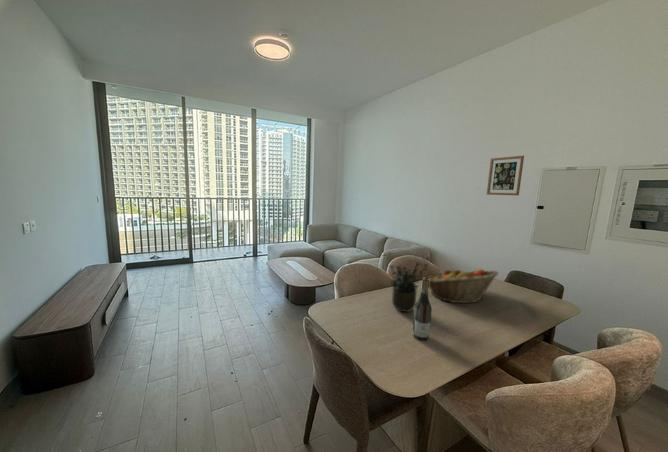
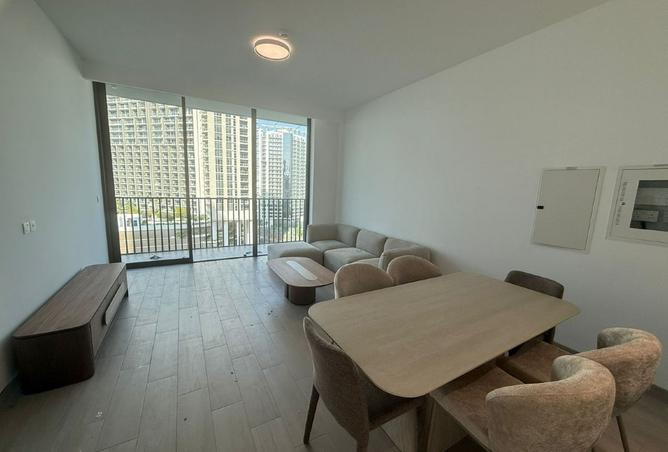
- wall art [486,155,525,197]
- potted plant [389,257,431,313]
- wine bottle [412,276,433,341]
- fruit basket [428,267,499,304]
